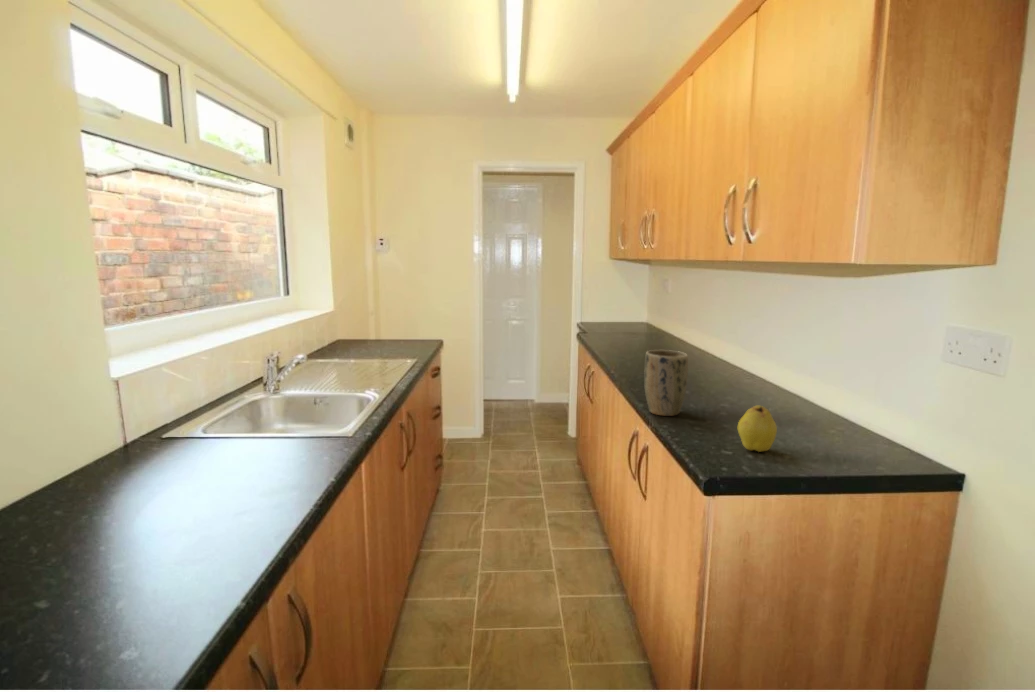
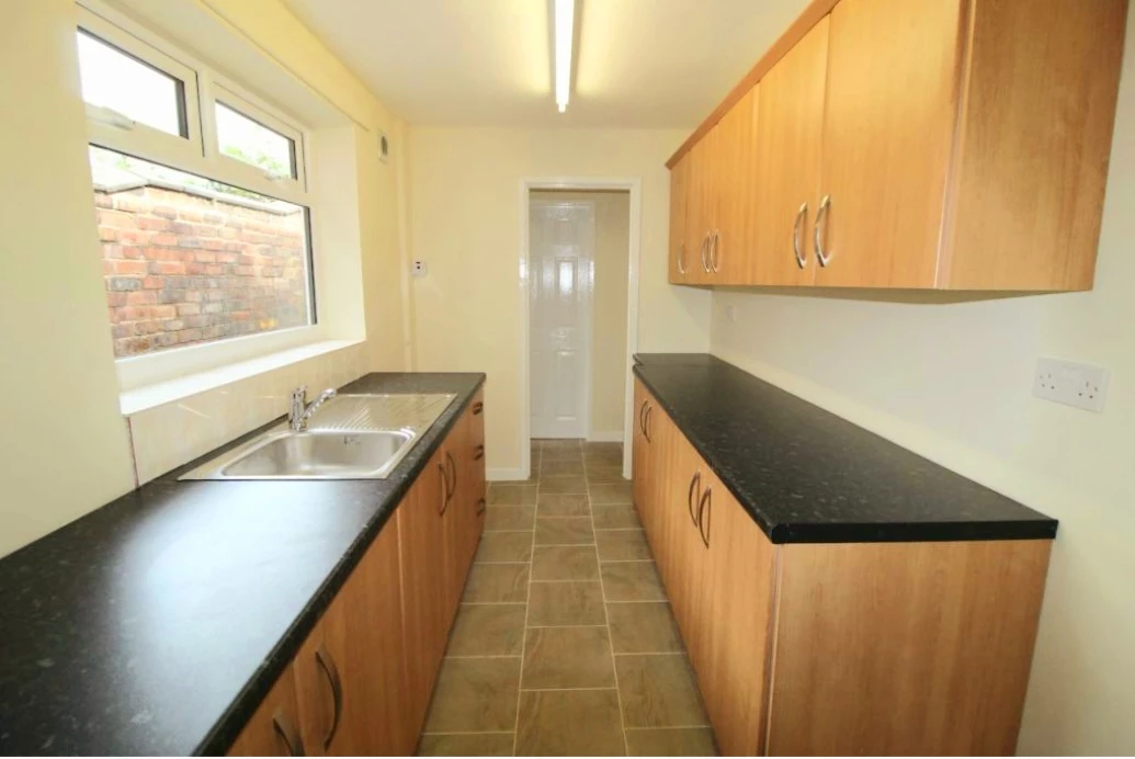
- fruit [737,405,778,453]
- plant pot [643,349,689,417]
